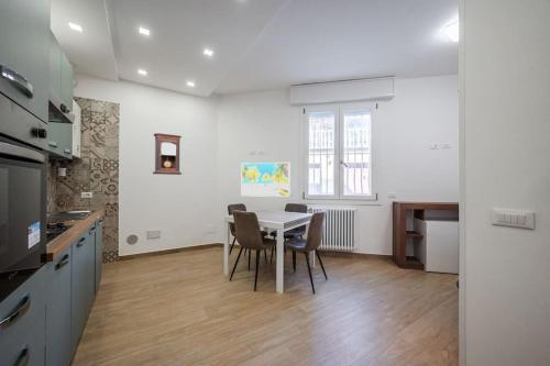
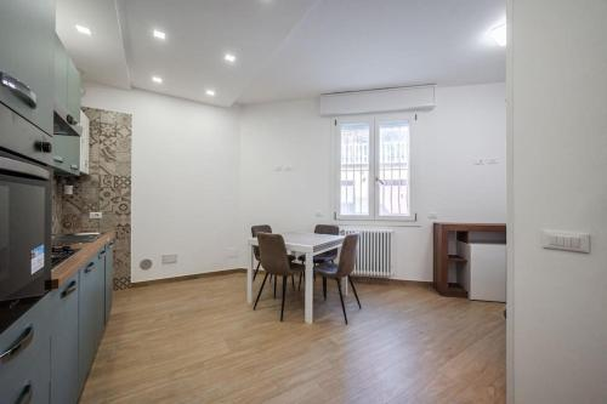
- pendulum clock [152,132,183,176]
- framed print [240,162,290,198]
